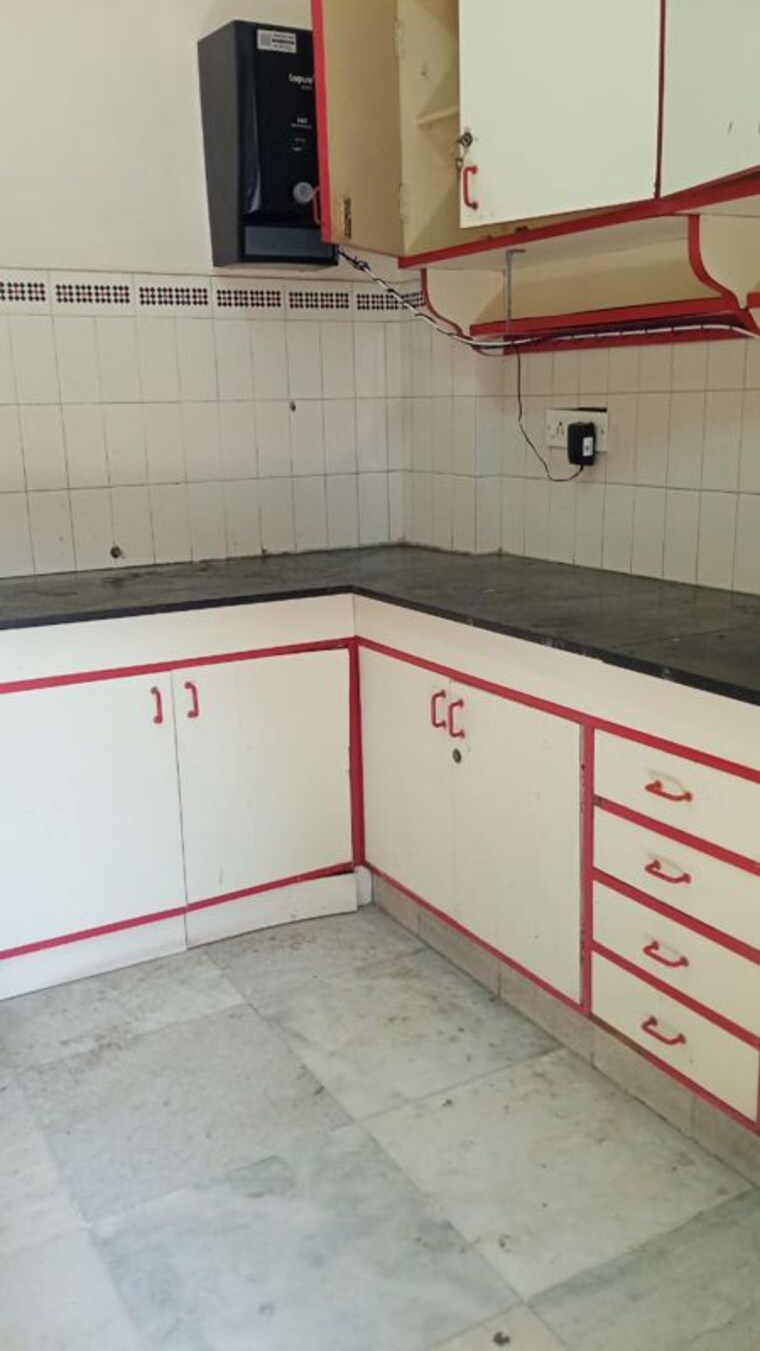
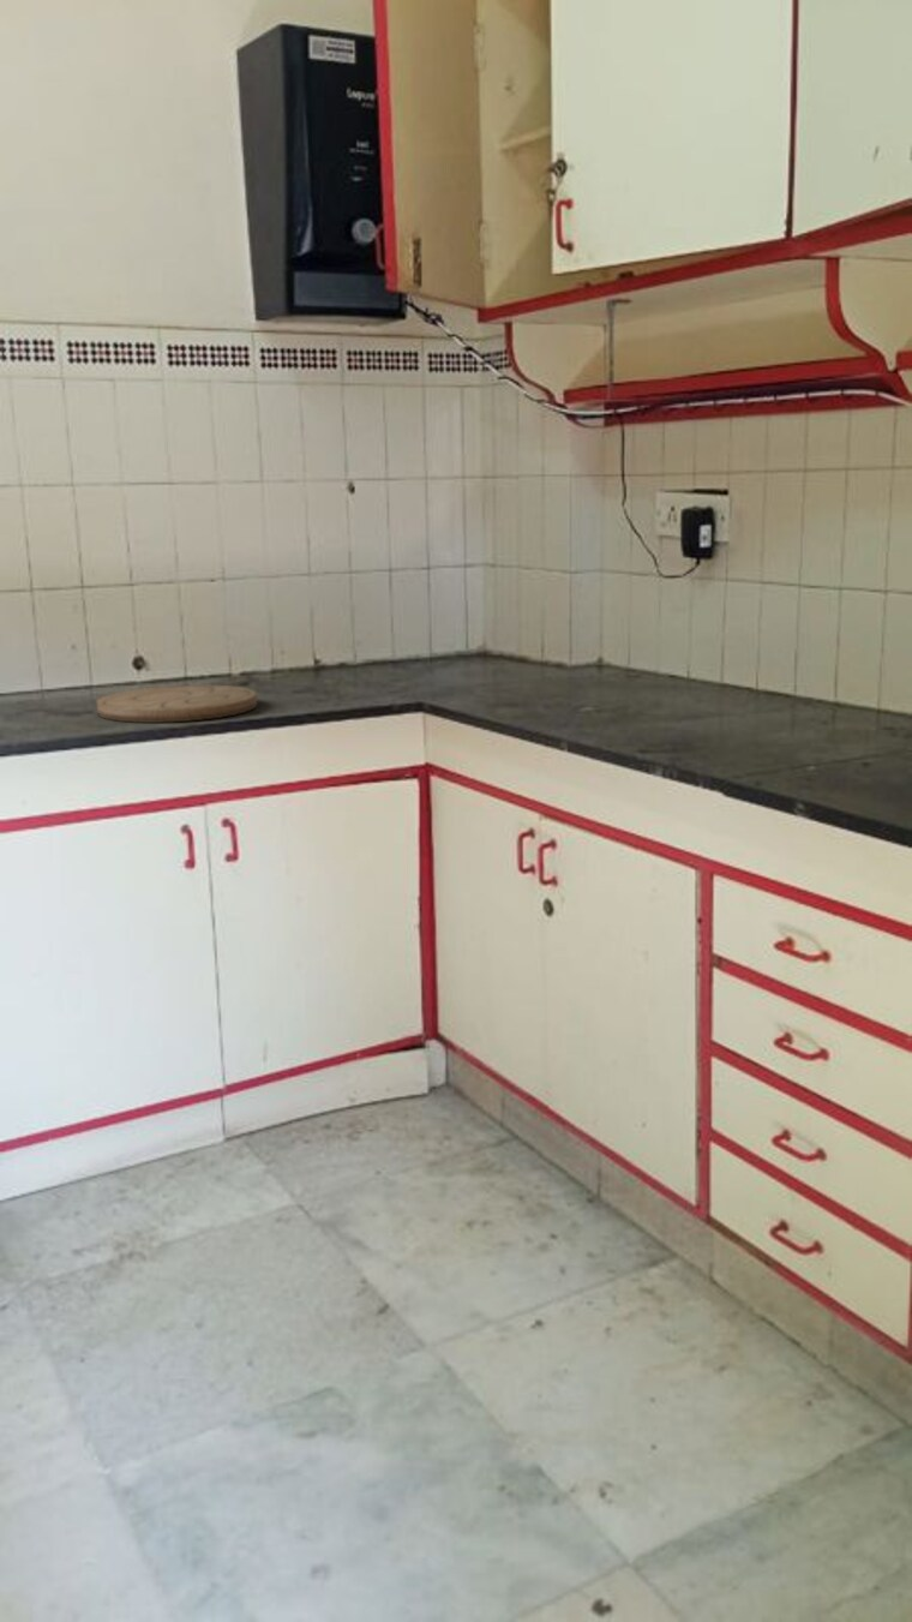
+ cutting board [96,684,258,724]
